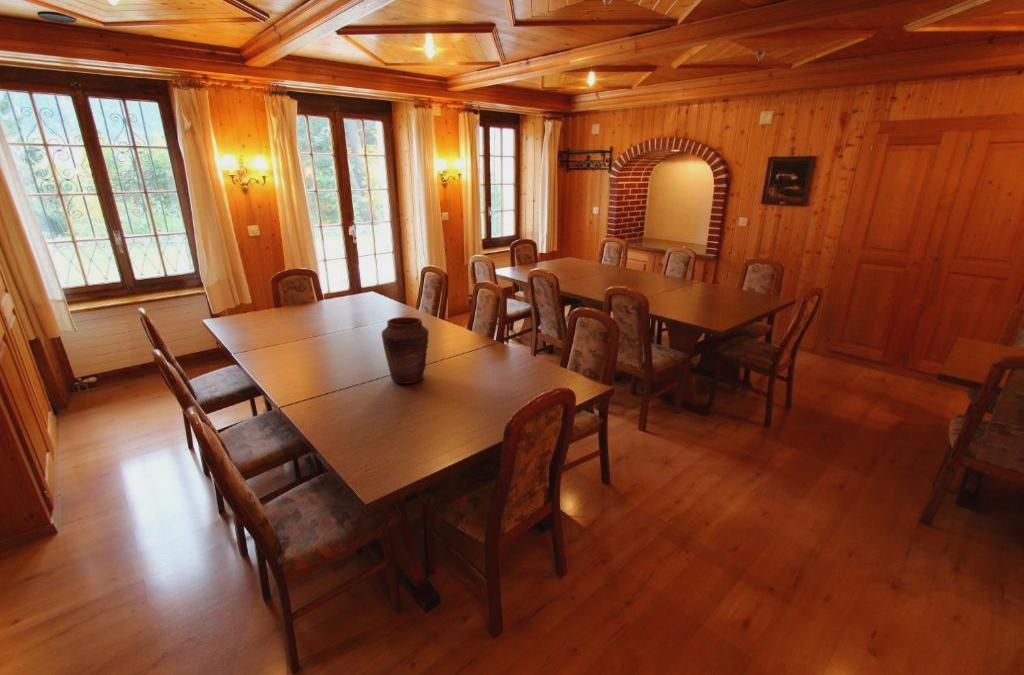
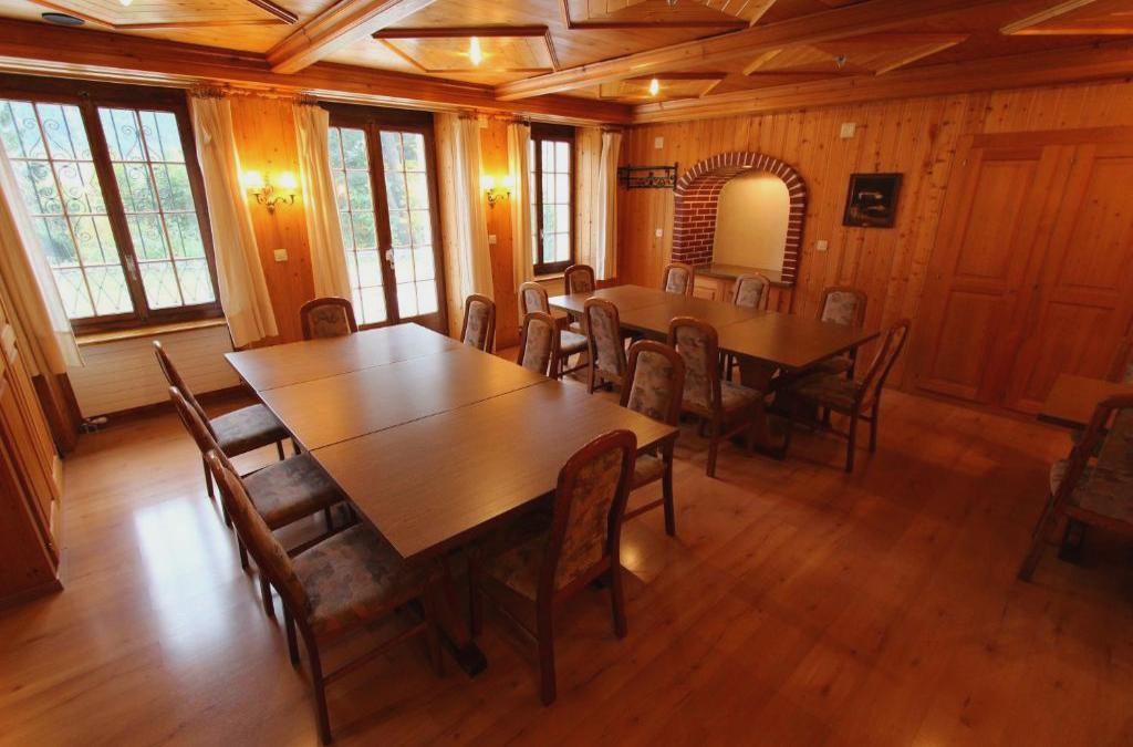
- vase [381,316,430,385]
